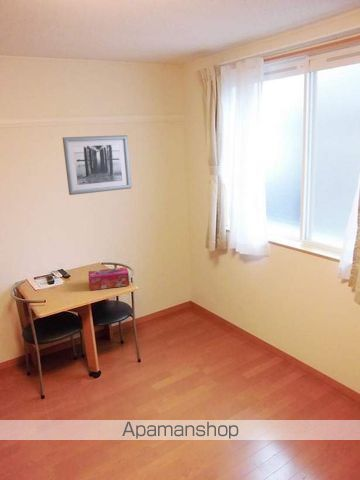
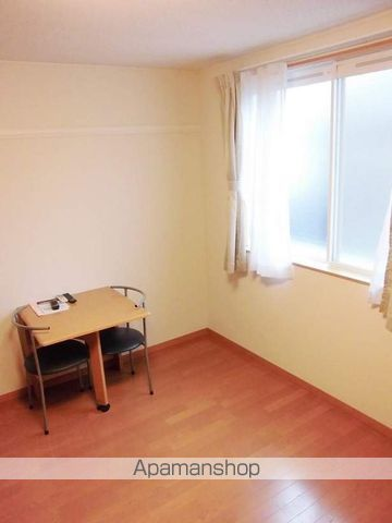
- tissue box [88,266,130,291]
- wall art [61,134,132,196]
